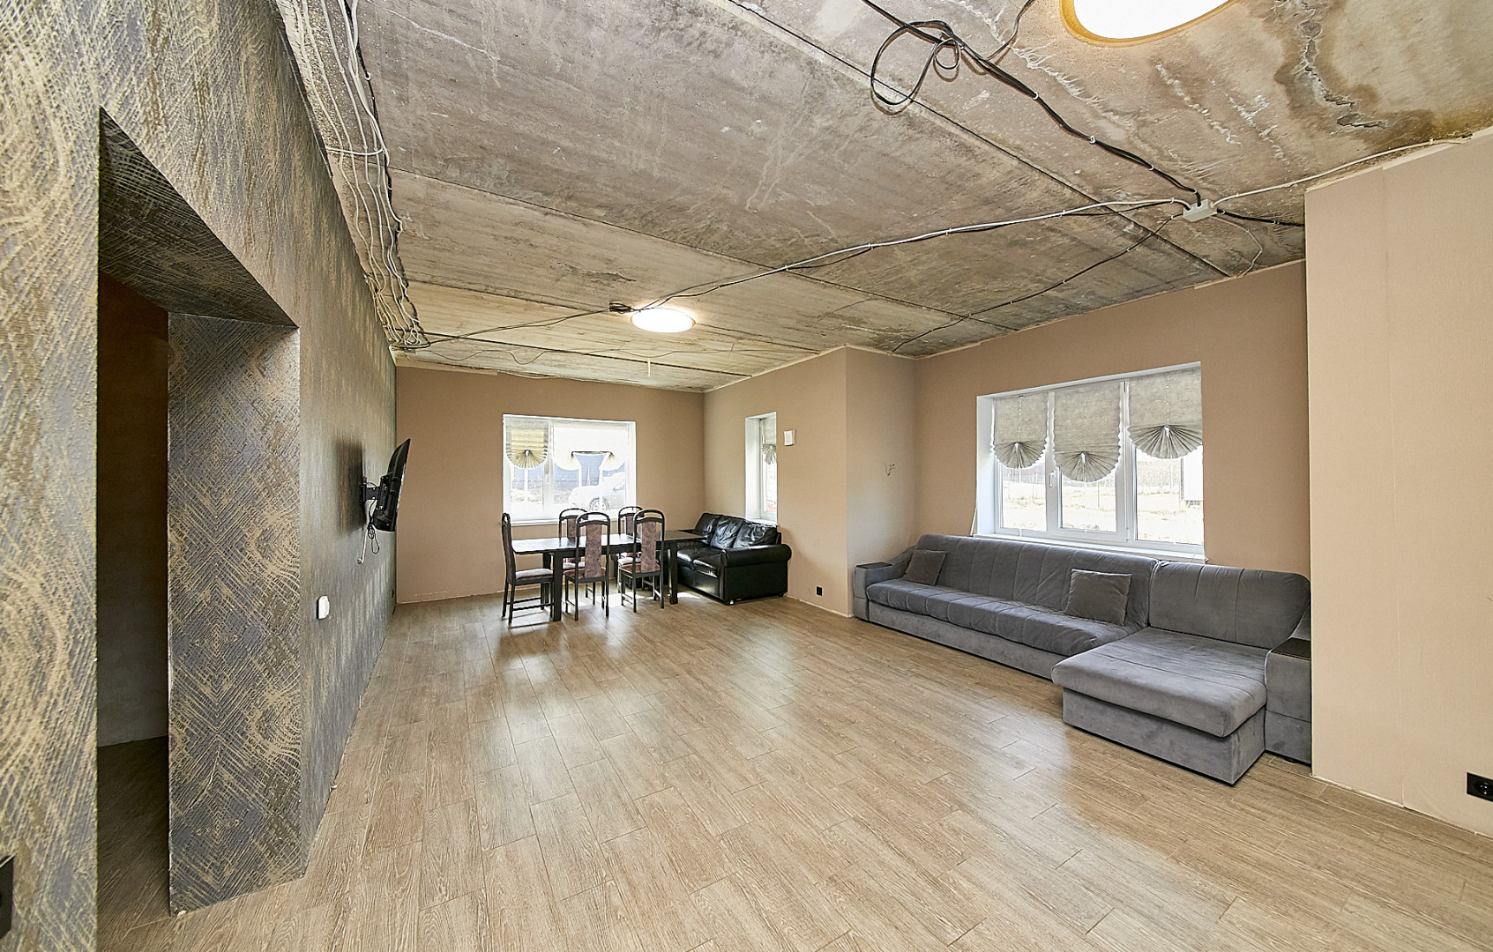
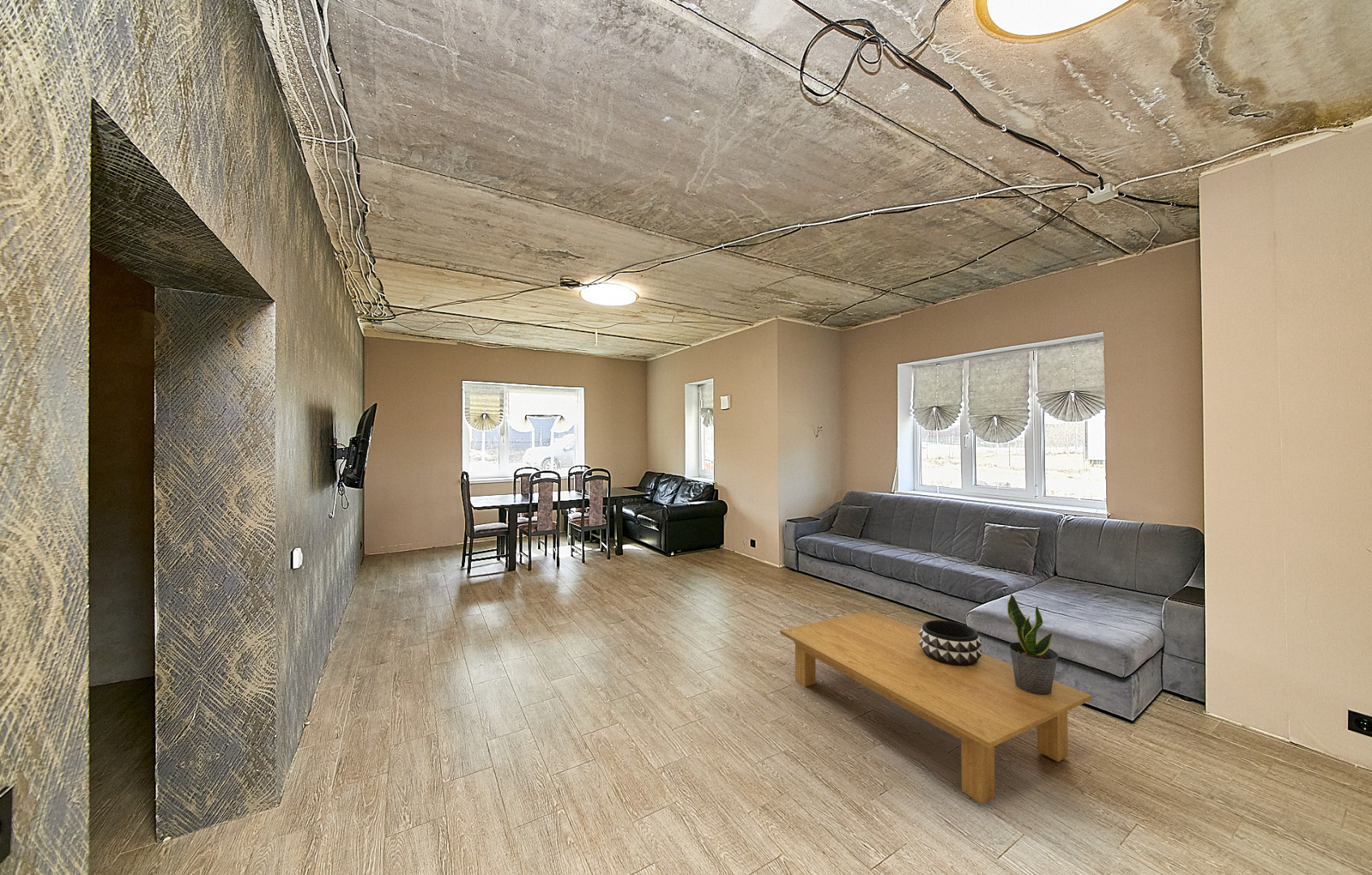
+ coffee table [780,610,1092,805]
+ decorative bowl [919,620,982,666]
+ potted plant [1007,593,1059,695]
